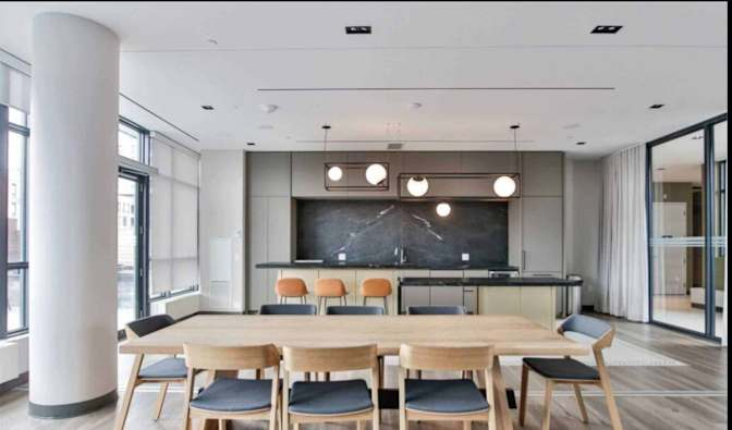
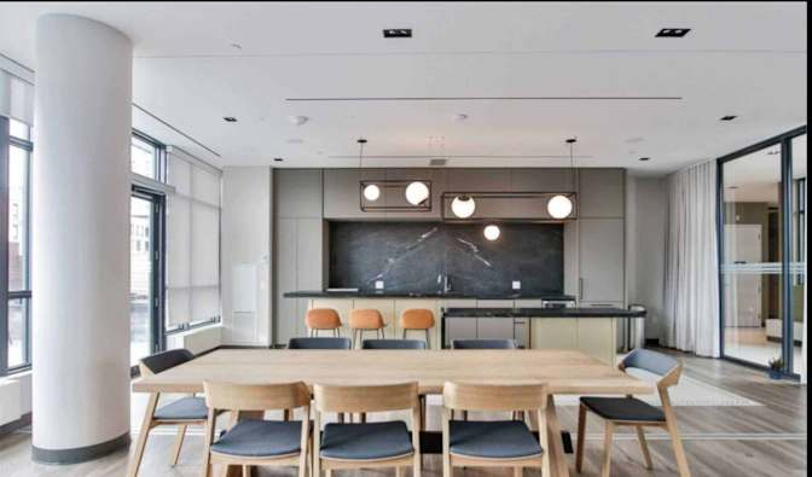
+ potted plant [766,351,788,380]
